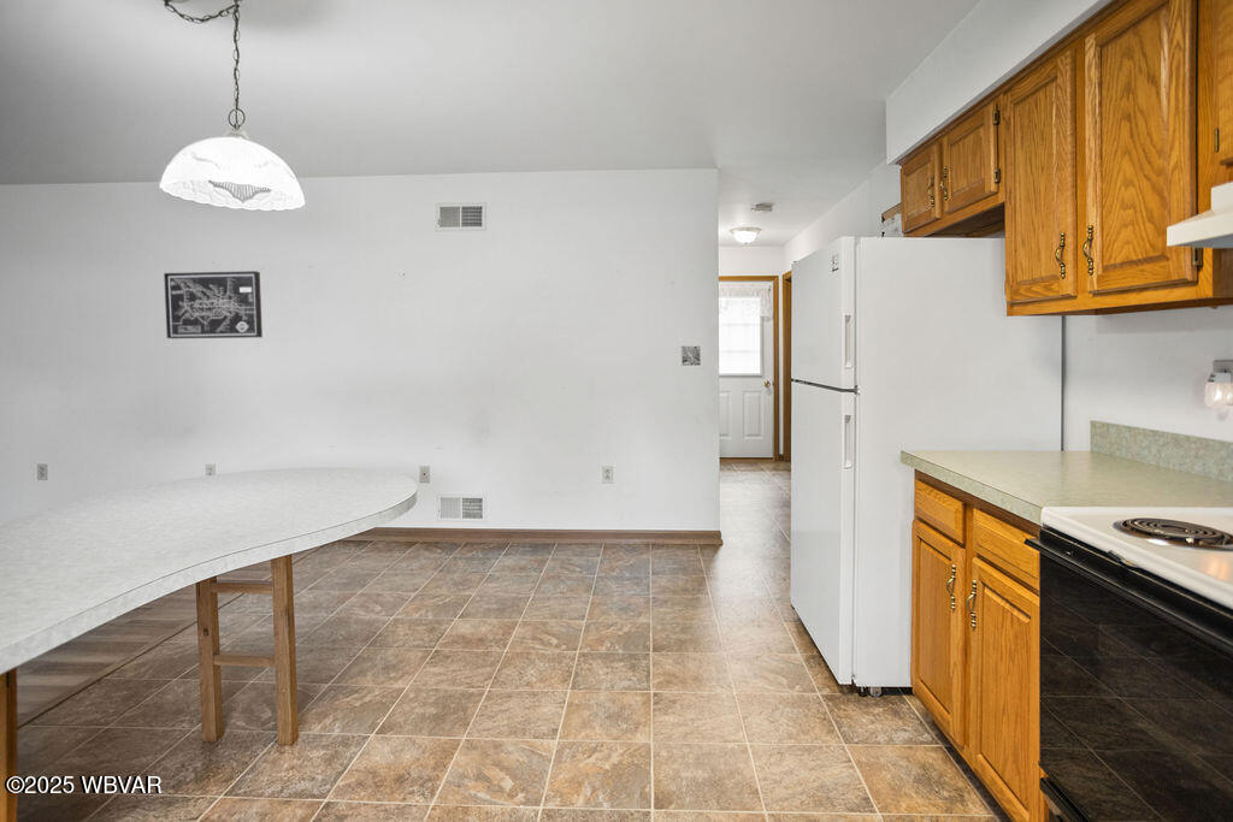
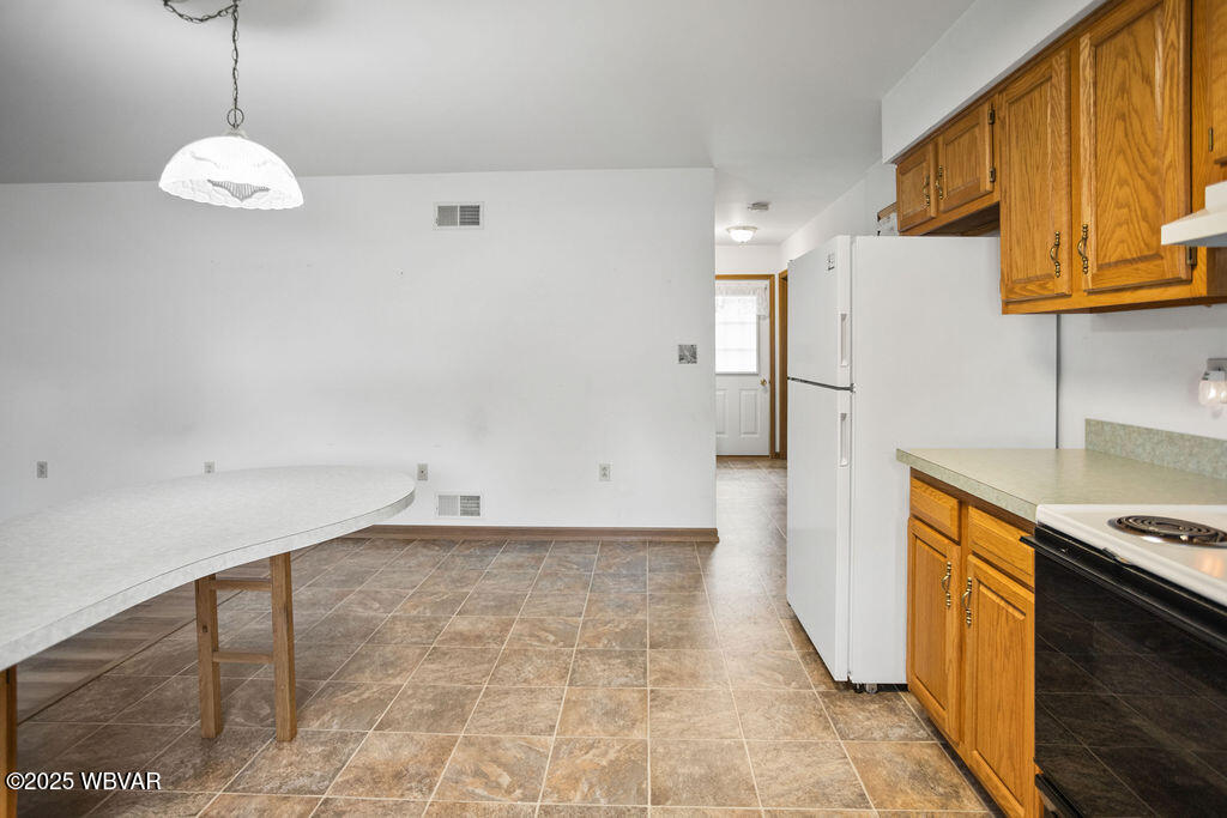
- wall art [163,270,264,339]
